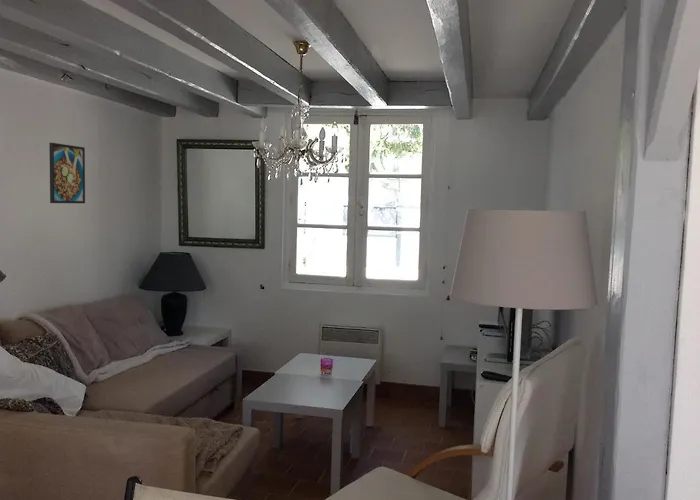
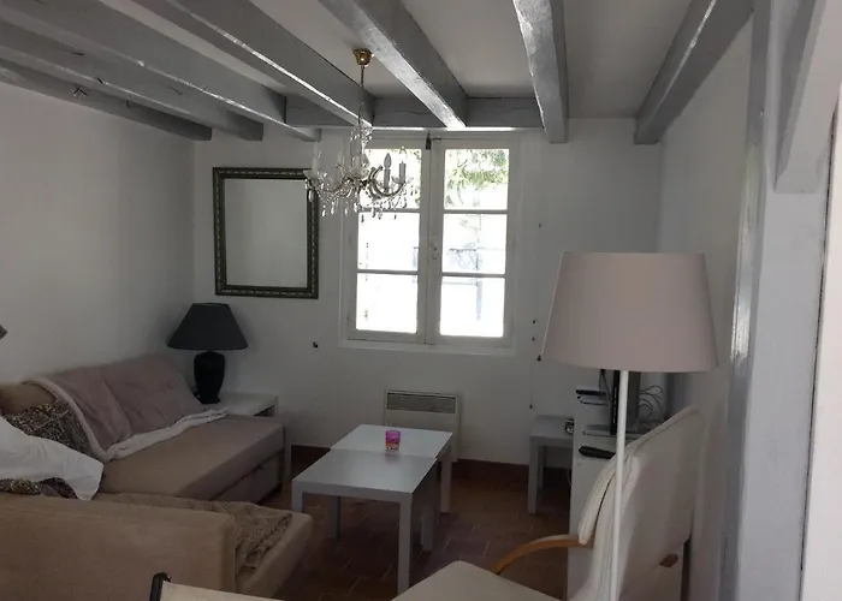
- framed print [48,142,86,204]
